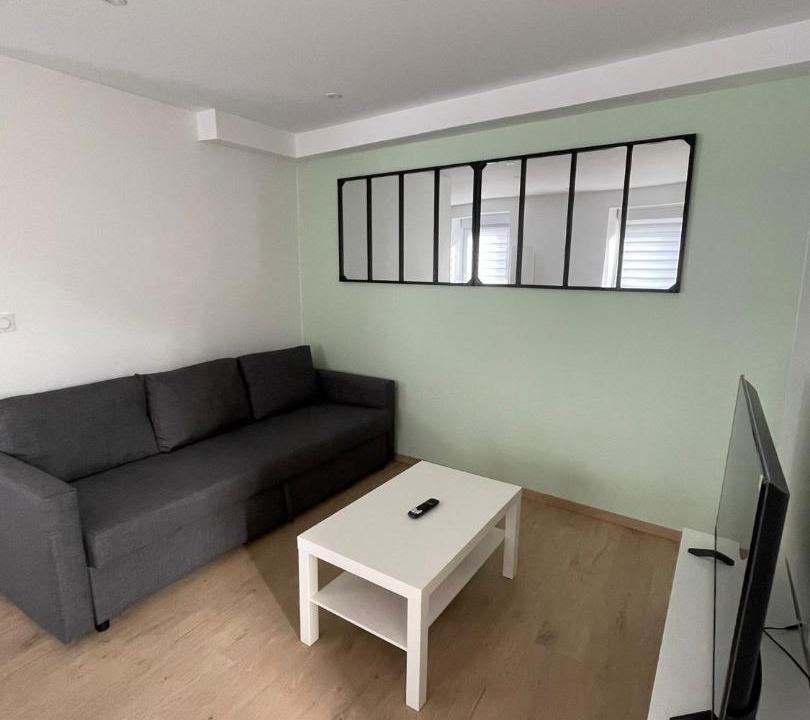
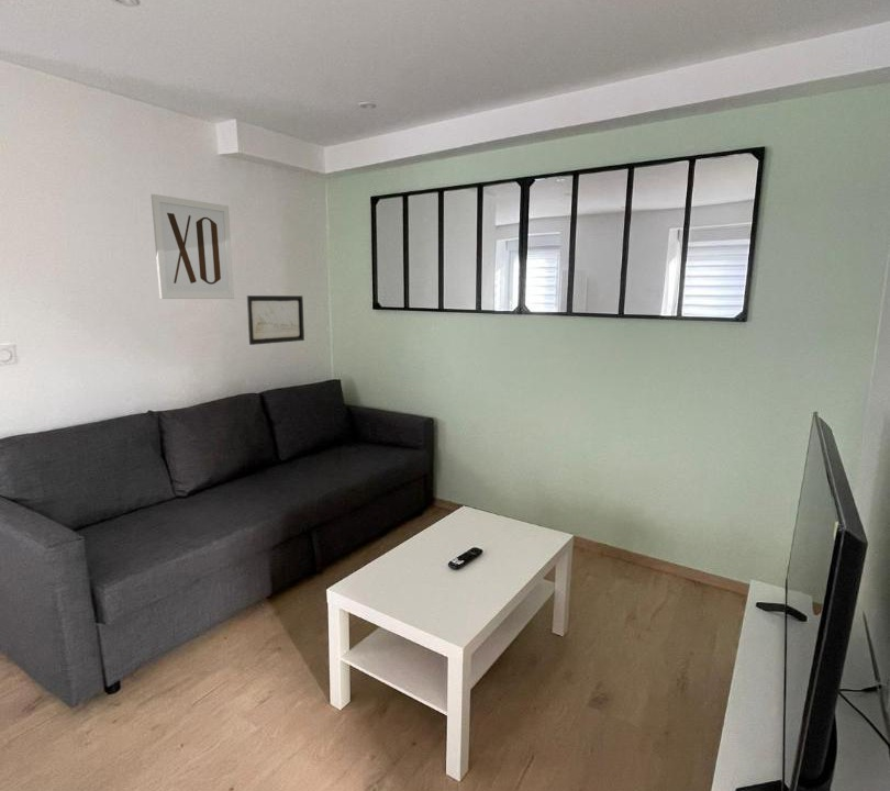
+ wall art [246,294,305,346]
+ wall art [149,193,235,300]
